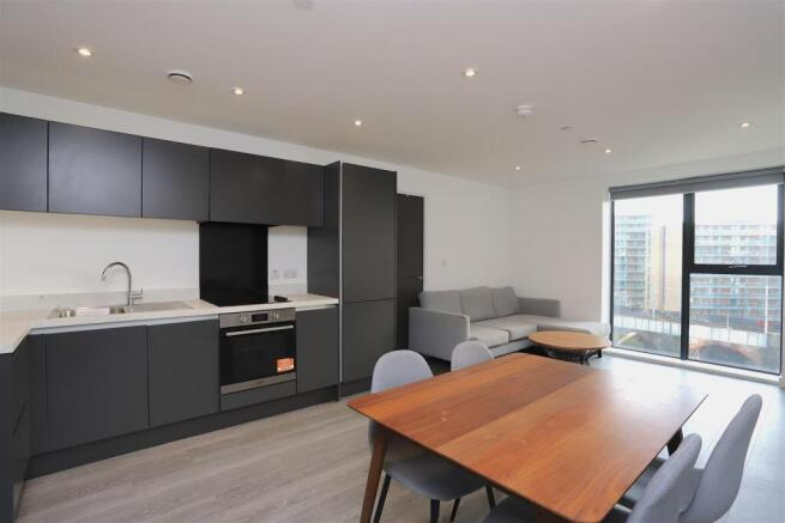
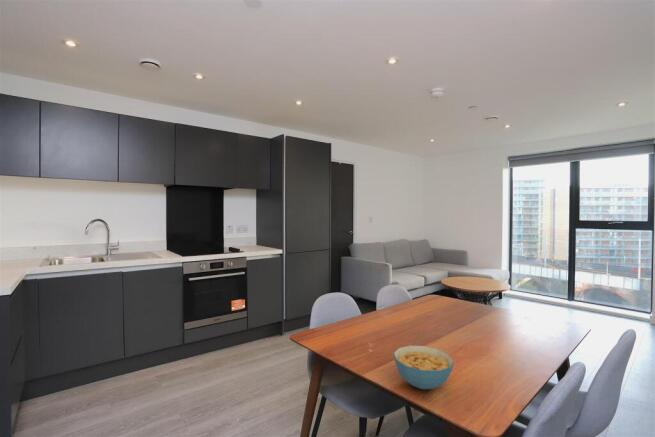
+ cereal bowl [393,344,455,390]
